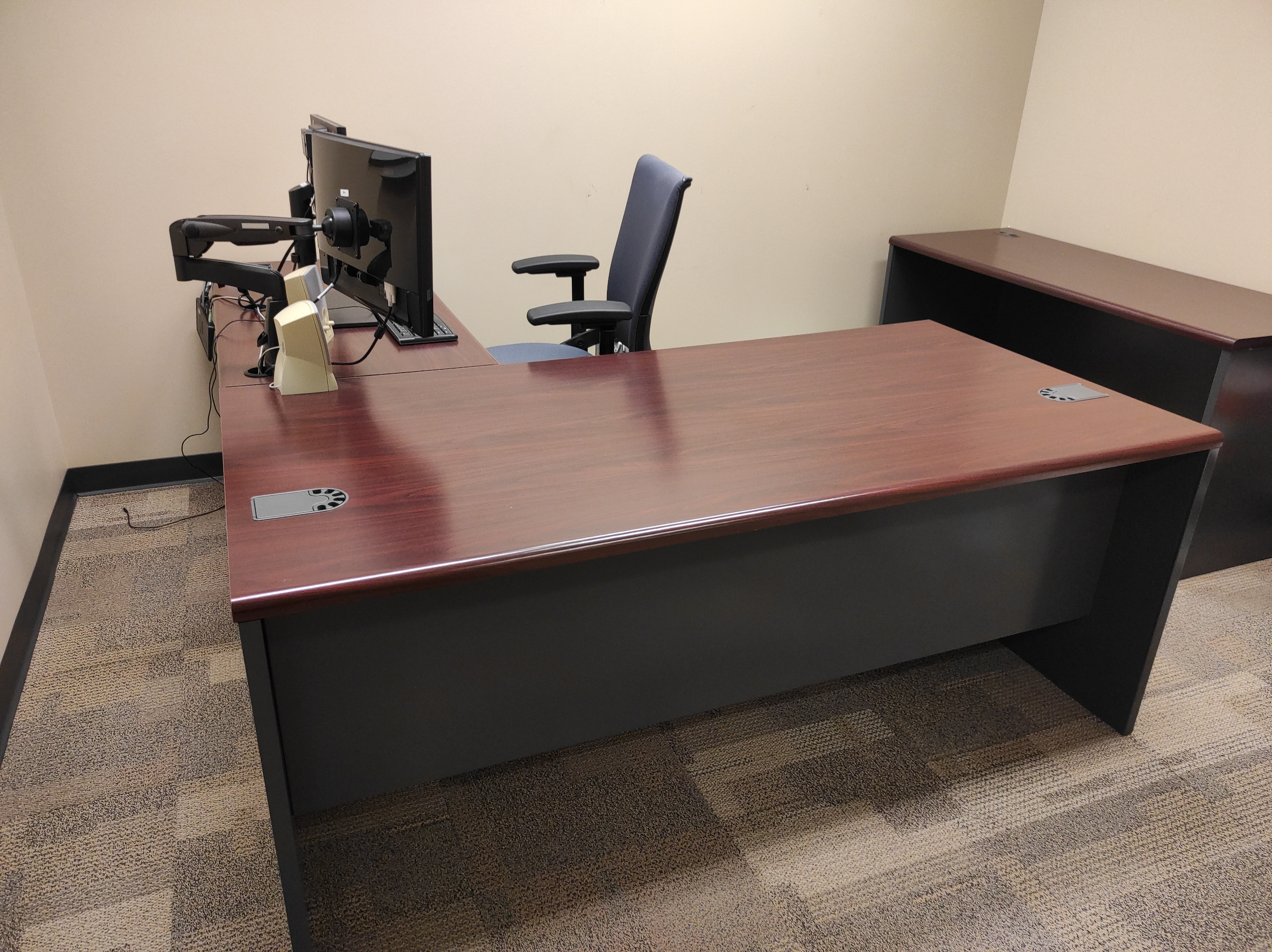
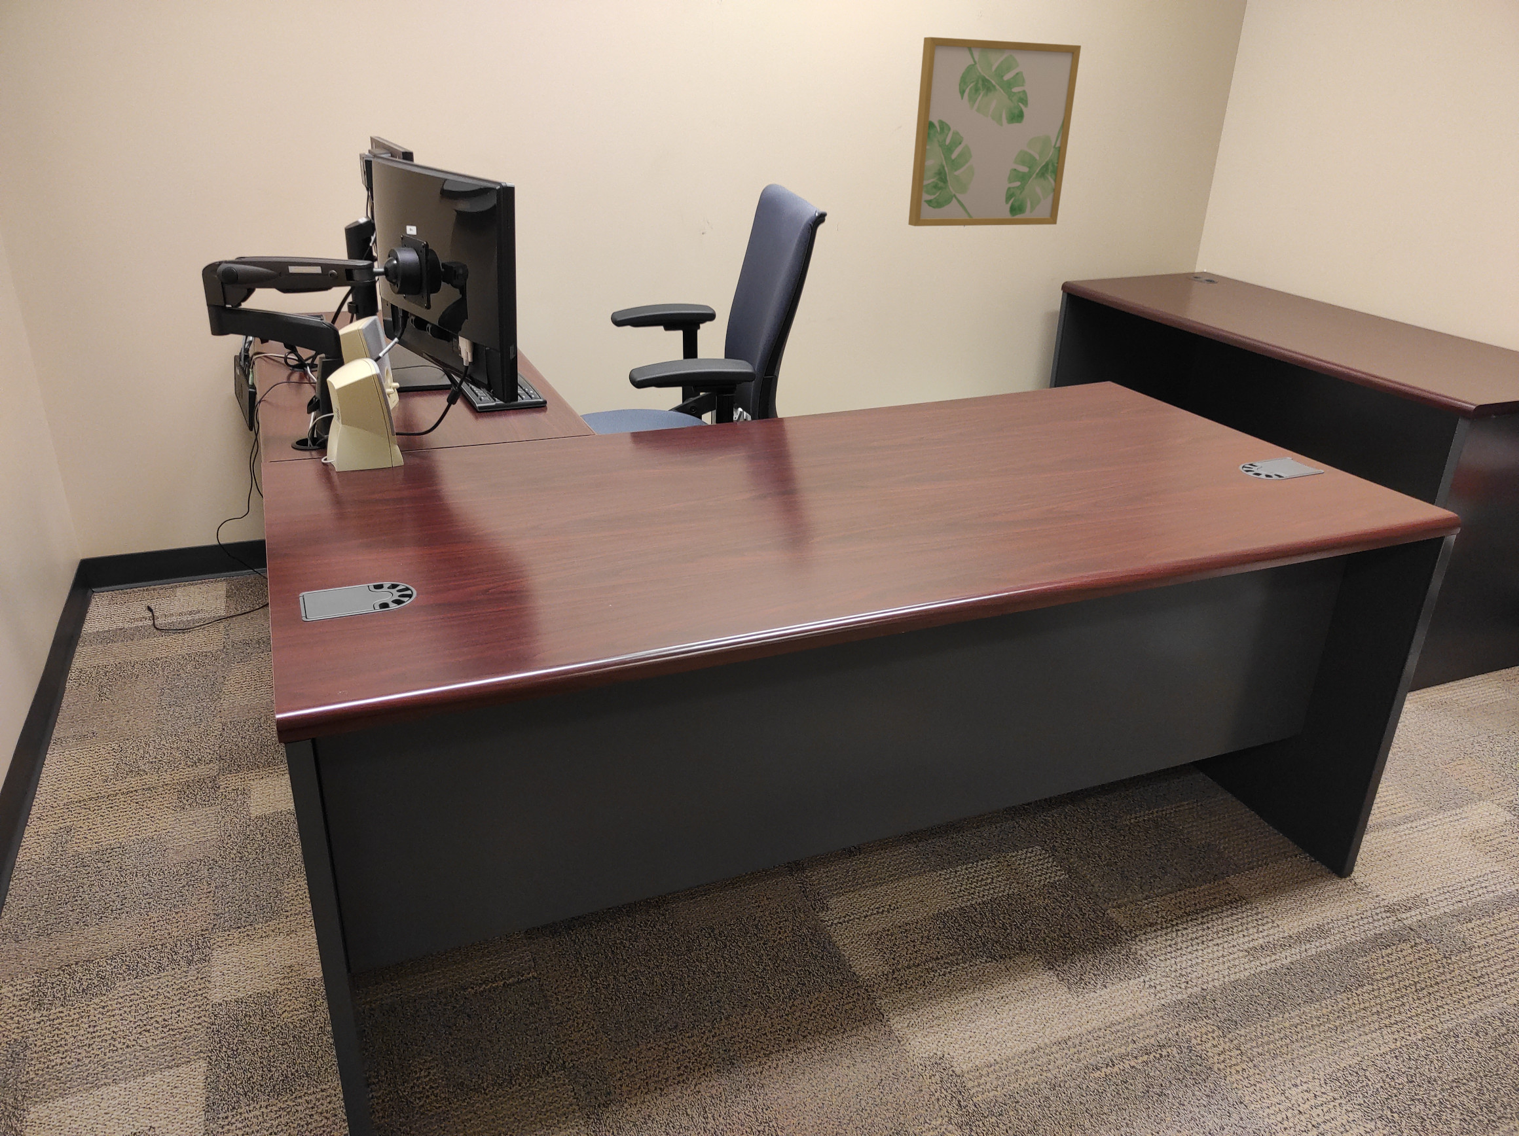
+ wall art [908,37,1082,227]
